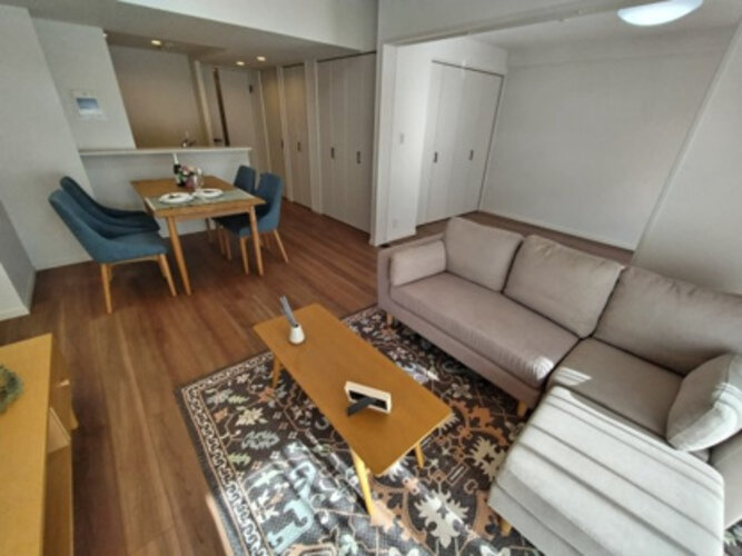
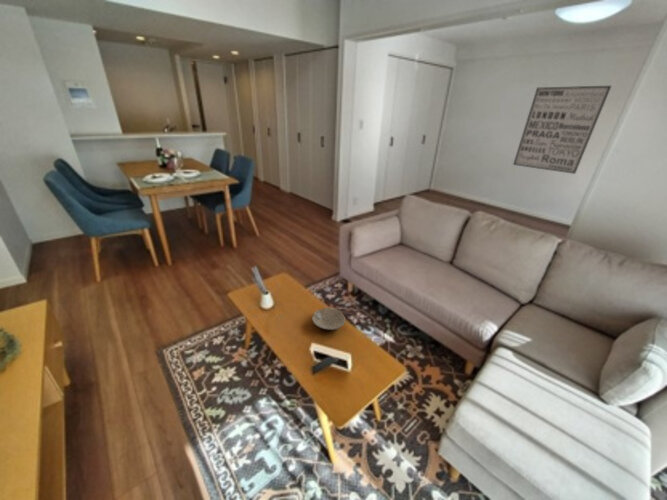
+ wall art [512,85,612,175]
+ bowl [311,307,346,331]
